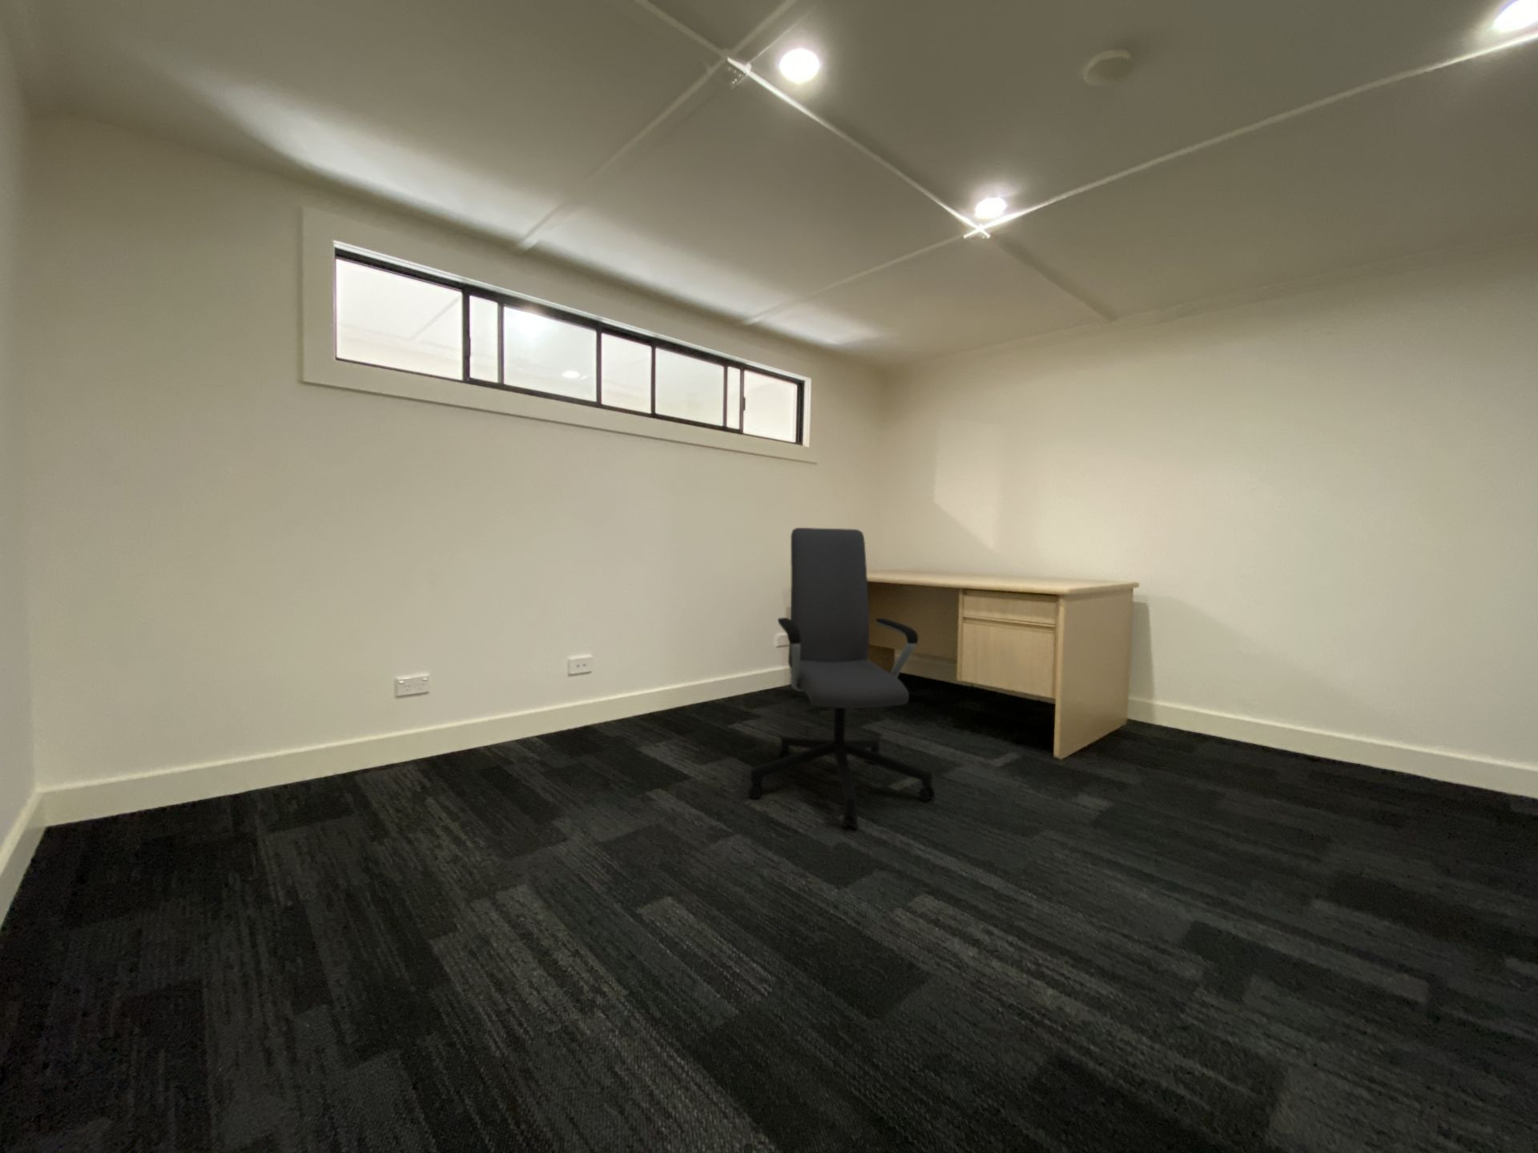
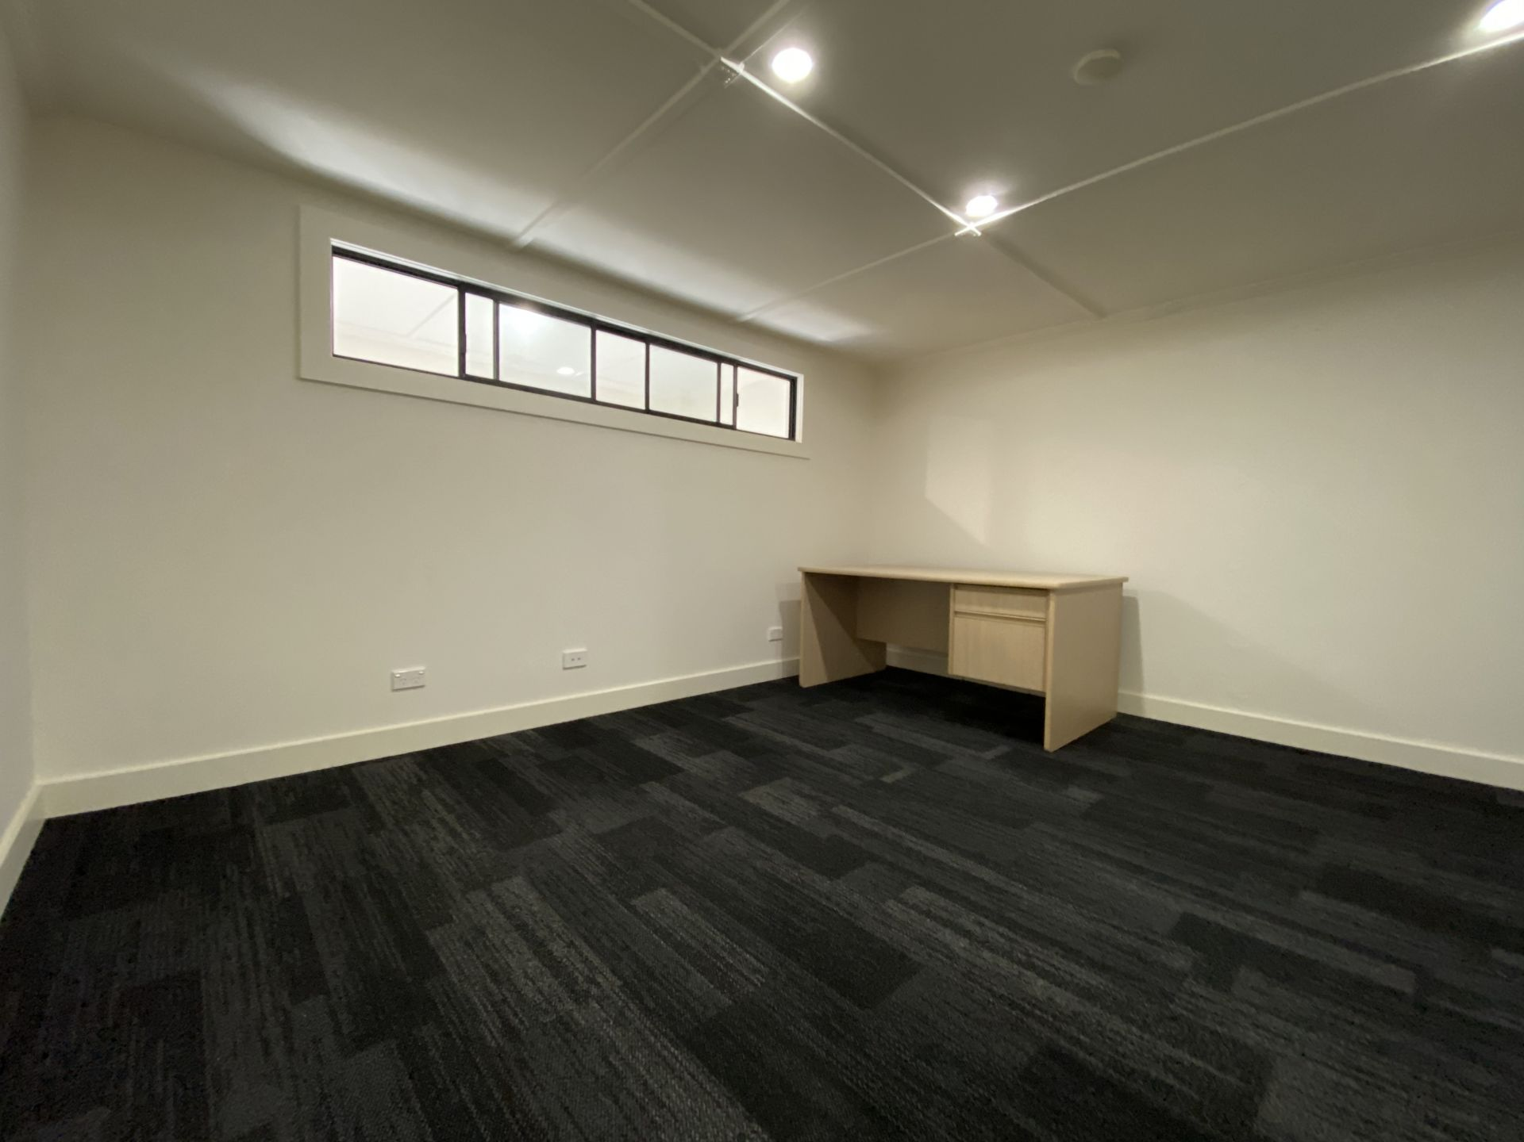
- office chair [748,527,936,828]
